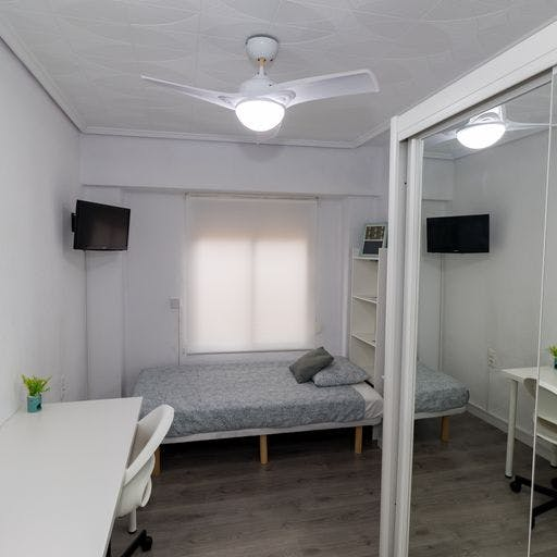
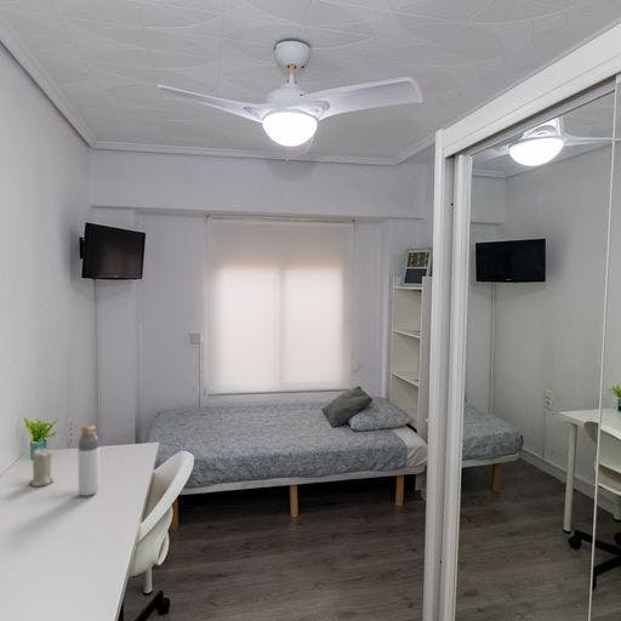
+ bottle [76,425,101,497]
+ candle [28,448,55,488]
